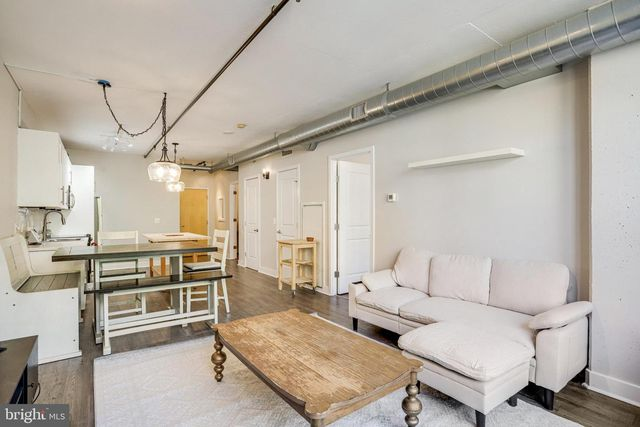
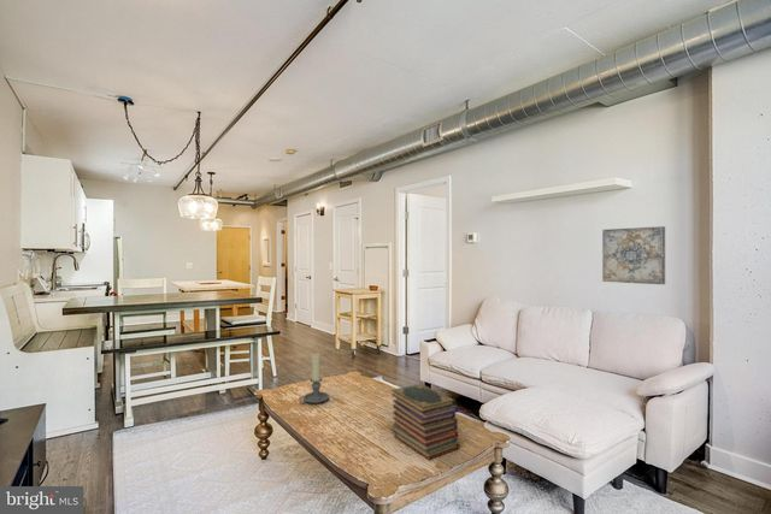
+ book stack [390,383,460,461]
+ candle holder [298,351,330,404]
+ wall art [601,225,666,285]
